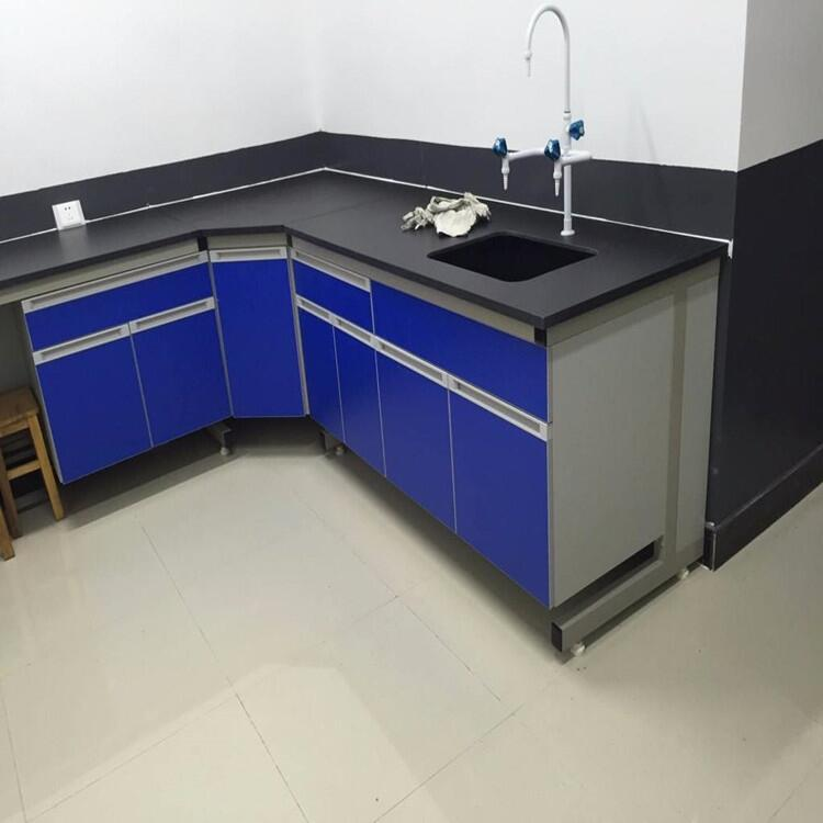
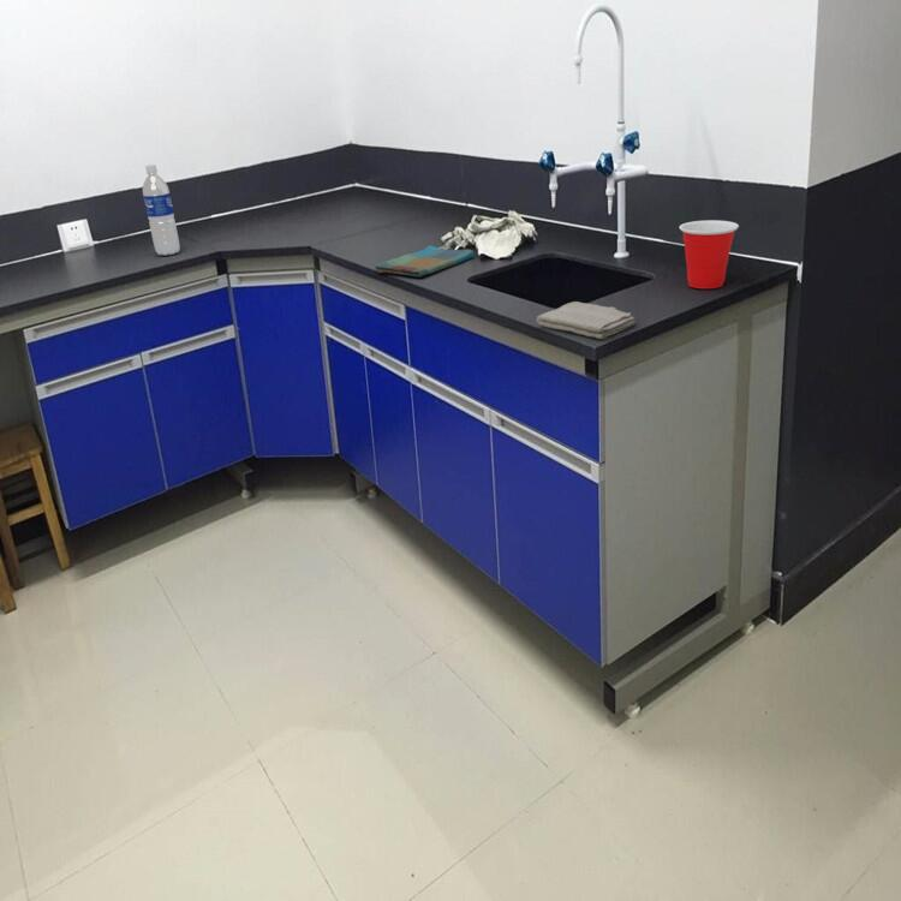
+ dish towel [374,245,476,279]
+ water bottle [142,163,181,257]
+ washcloth [536,300,637,340]
+ cup [678,219,740,290]
